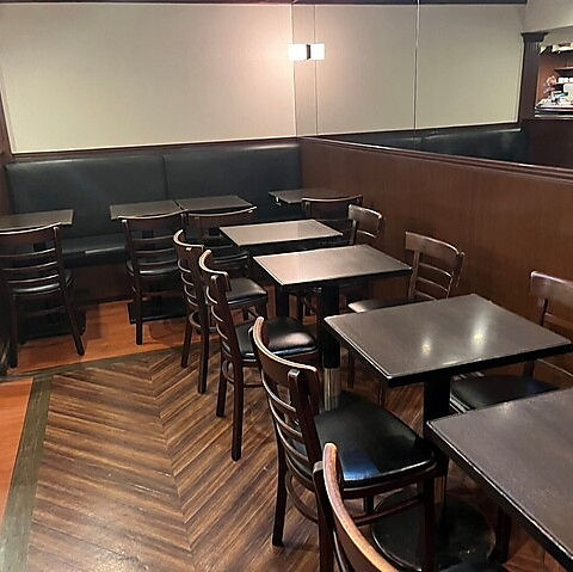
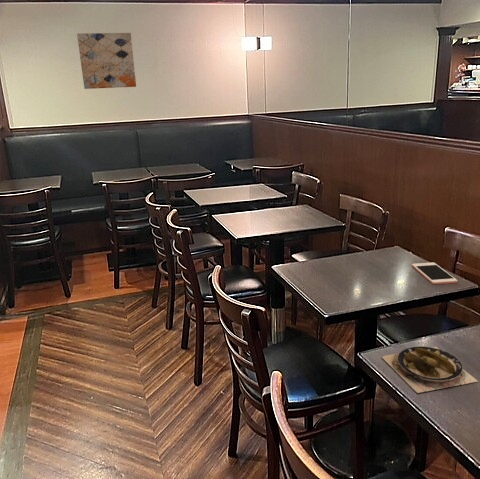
+ wall art [76,32,137,90]
+ plate [380,345,478,394]
+ cell phone [411,262,458,285]
